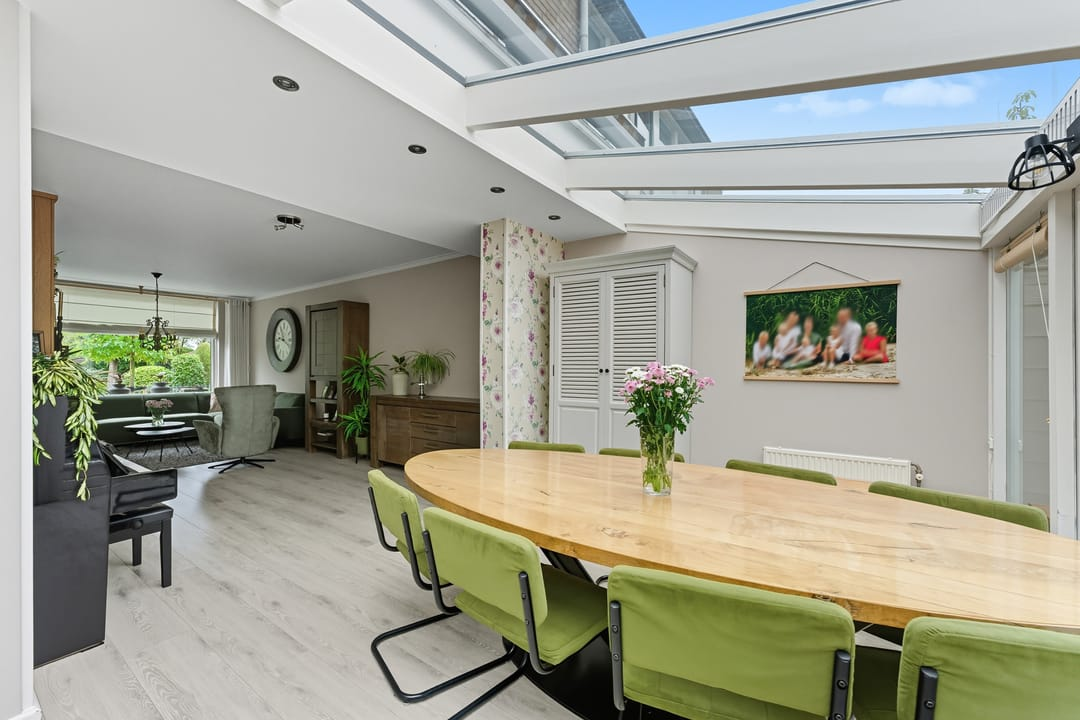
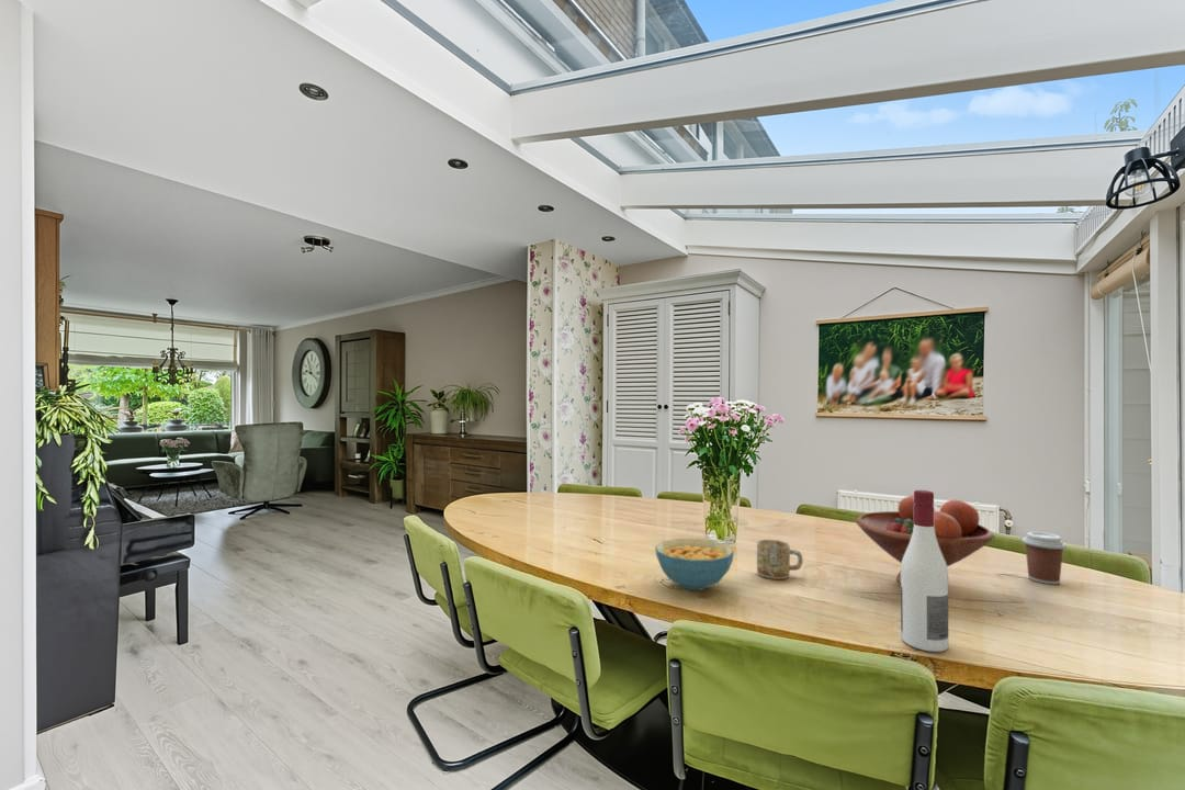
+ fruit bowl [855,494,994,586]
+ mug [756,539,804,580]
+ alcohol [900,489,949,653]
+ cereal bowl [654,538,735,591]
+ coffee cup [1020,531,1068,585]
